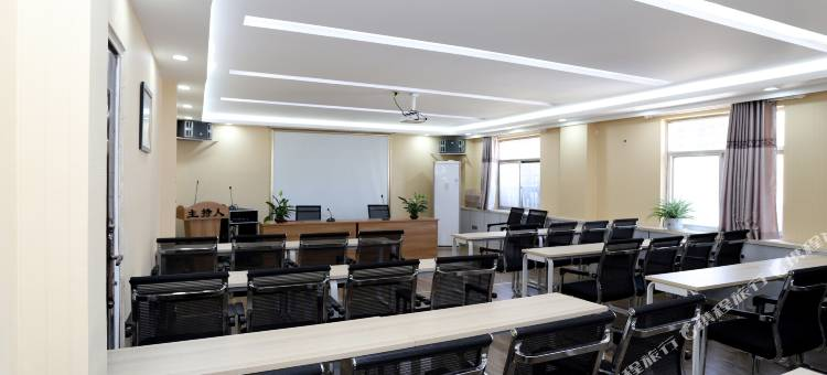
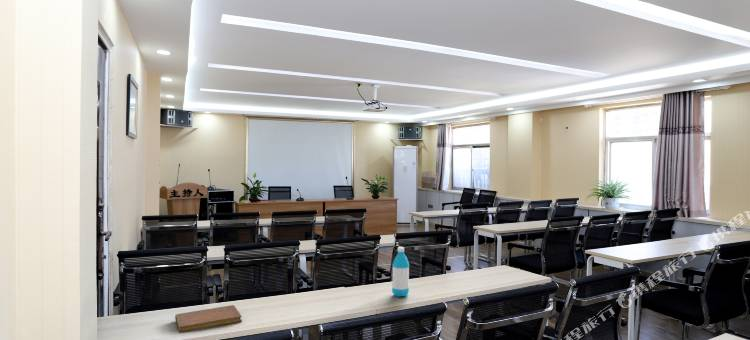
+ notebook [174,304,243,334]
+ water bottle [391,246,410,298]
